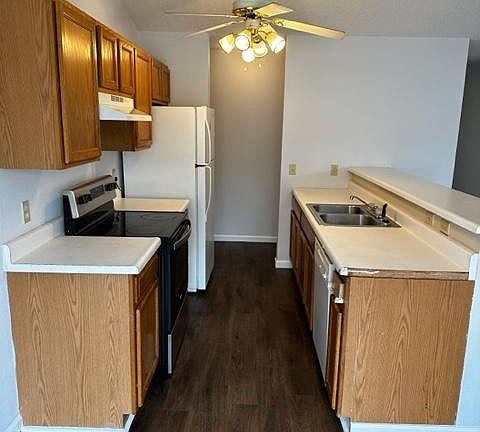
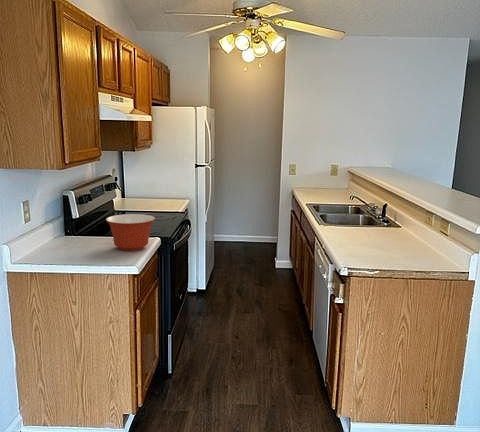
+ mixing bowl [105,213,156,252]
